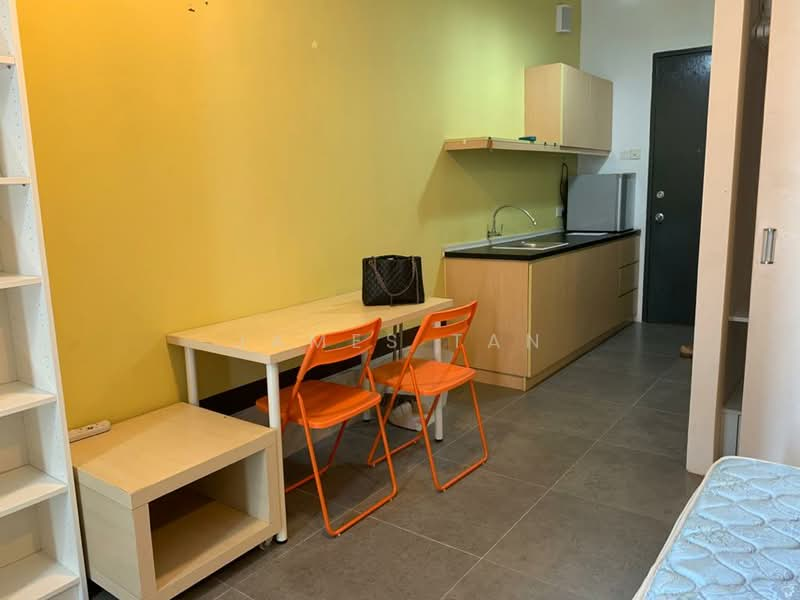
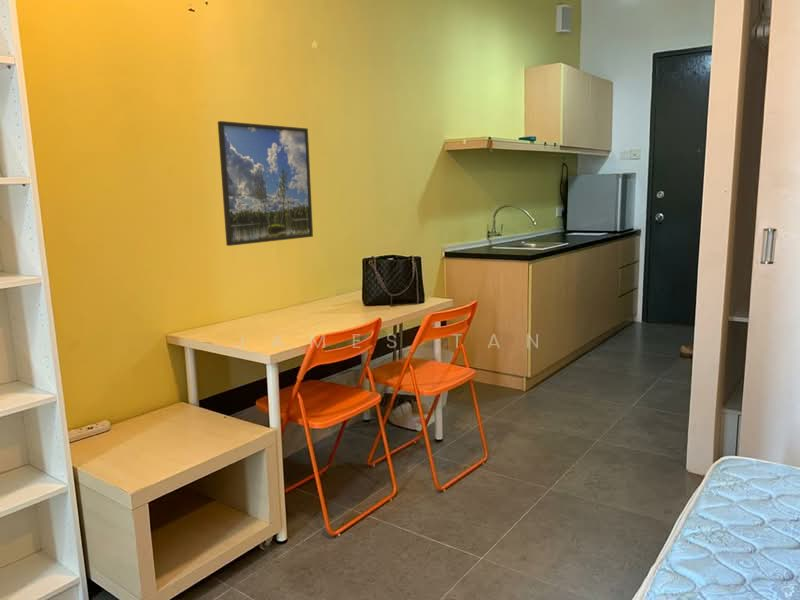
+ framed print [217,120,314,247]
